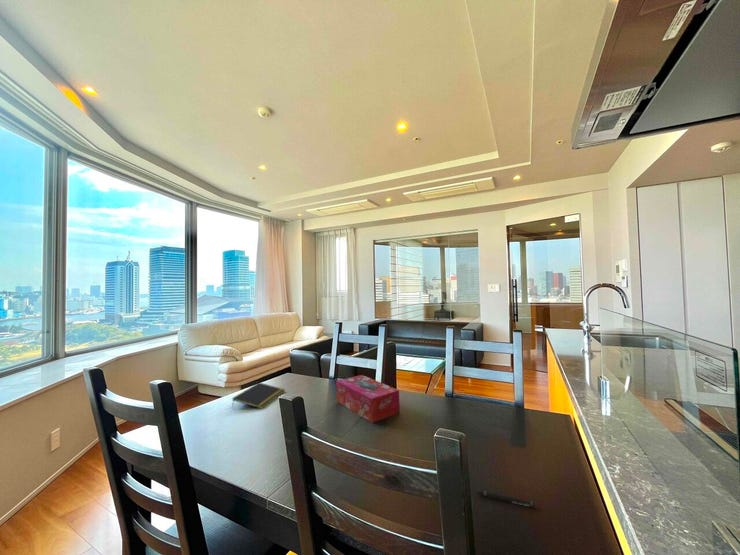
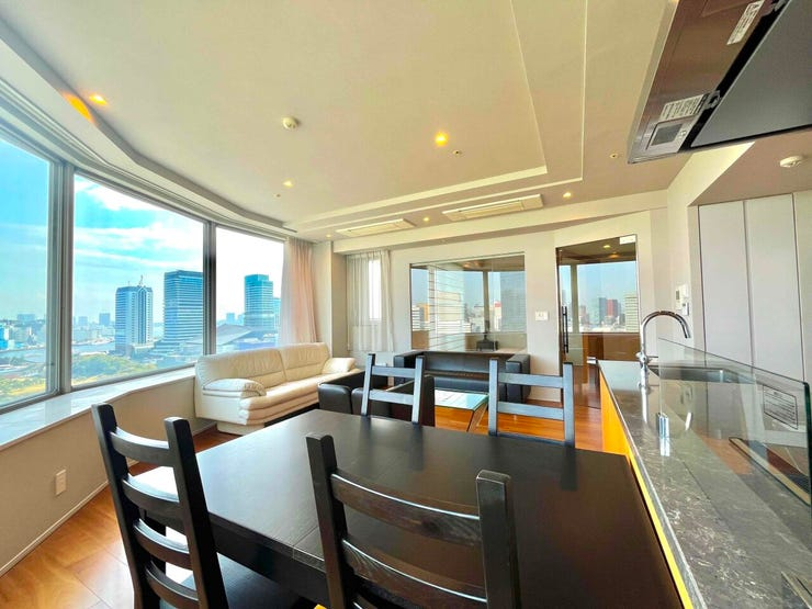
- pen [474,489,535,507]
- tissue box [335,374,401,424]
- notepad [231,382,286,410]
